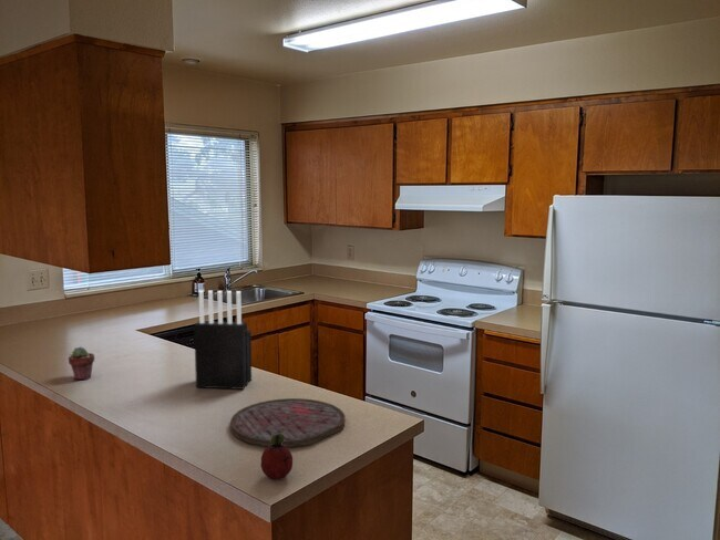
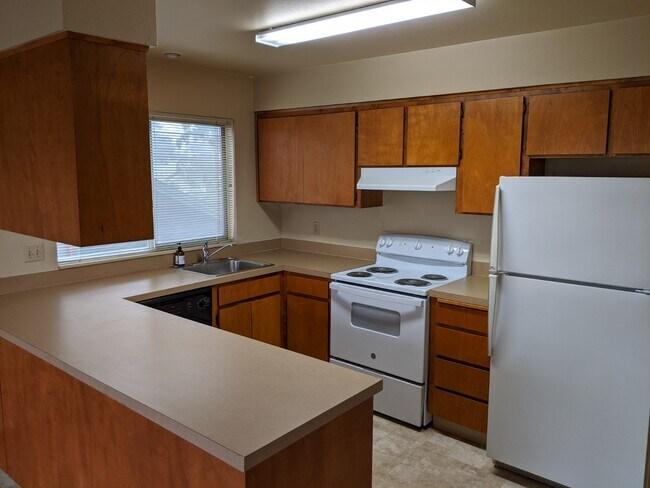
- knife block [193,289,253,391]
- potted succulent [68,346,95,381]
- cutting board [229,397,346,448]
- fruit [260,434,294,481]
